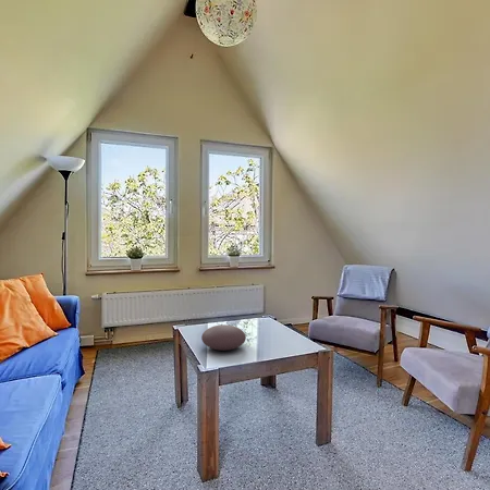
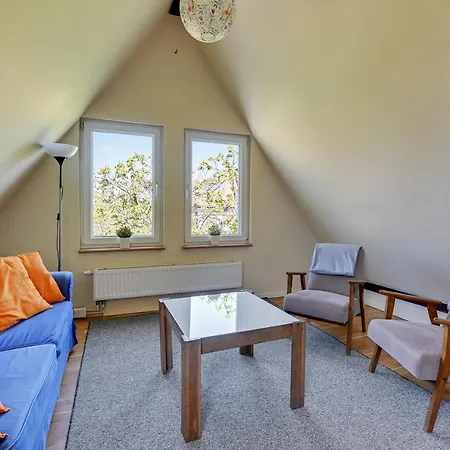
- decorative bowl [200,323,247,352]
